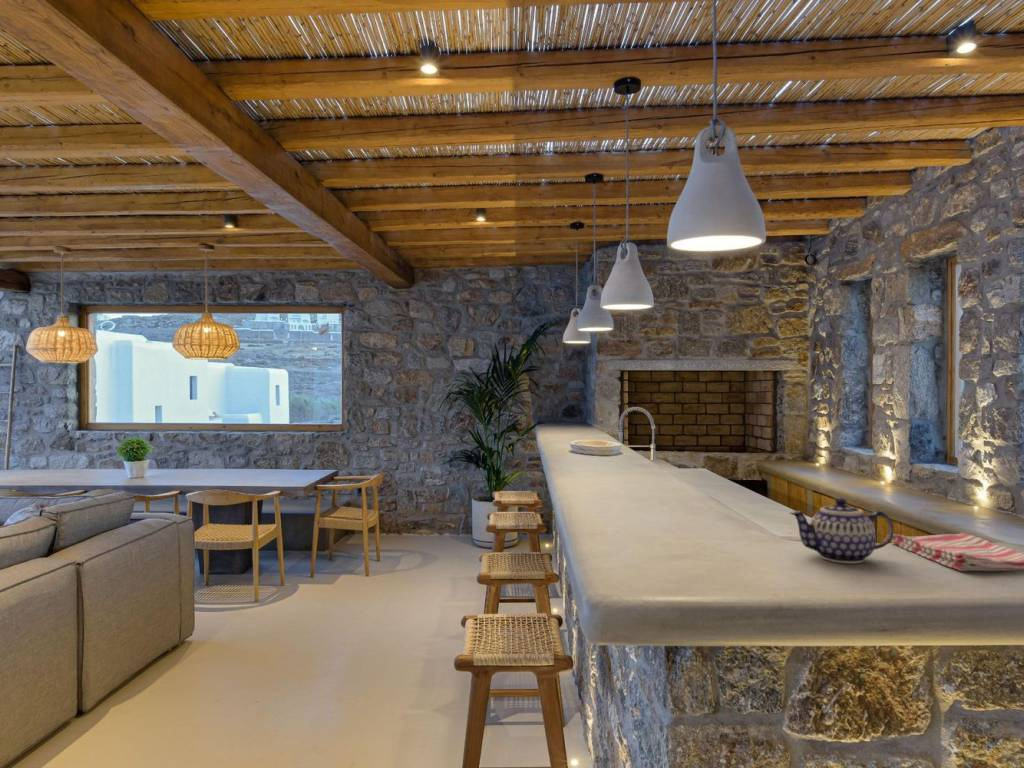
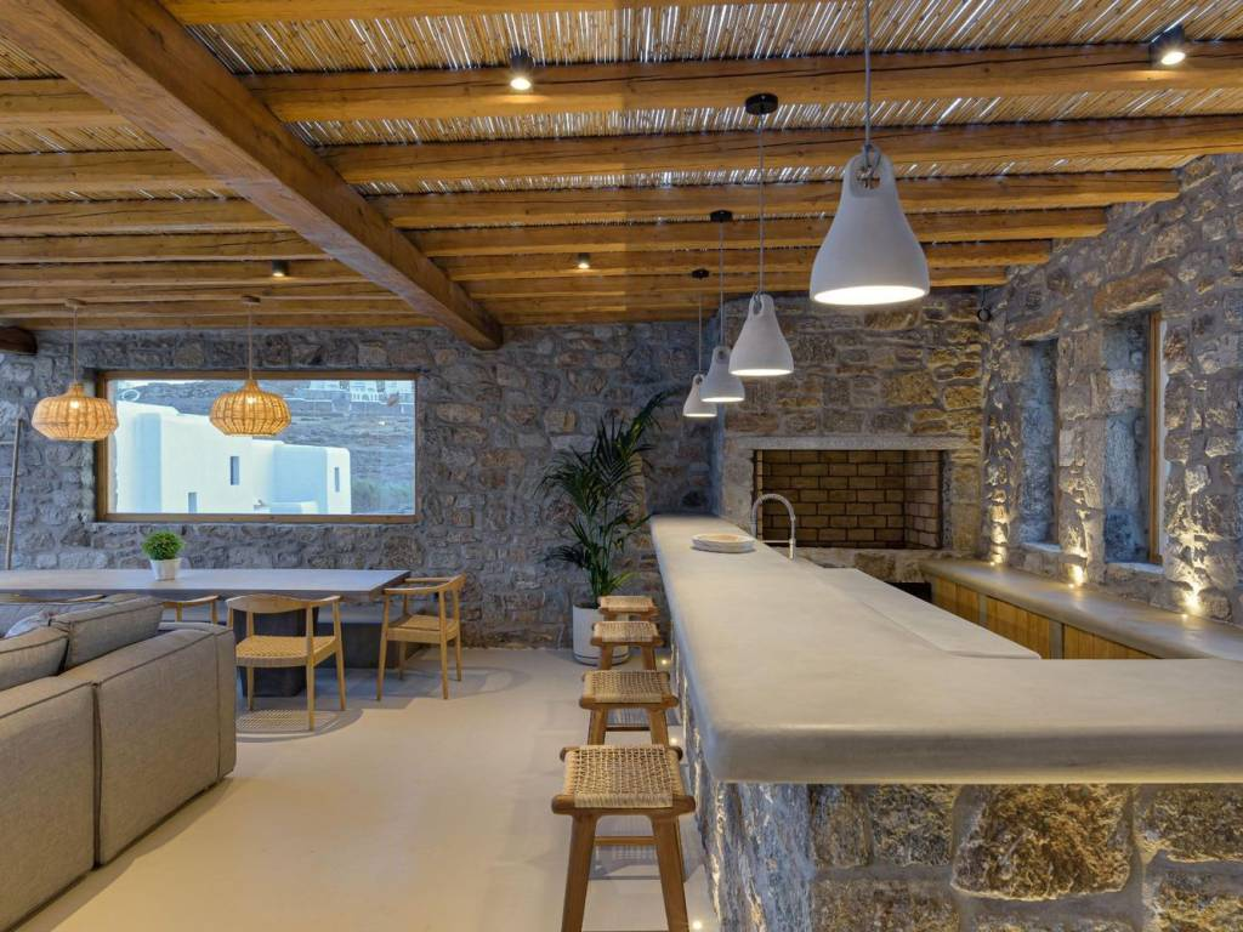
- teapot [789,497,894,565]
- dish towel [890,532,1024,572]
